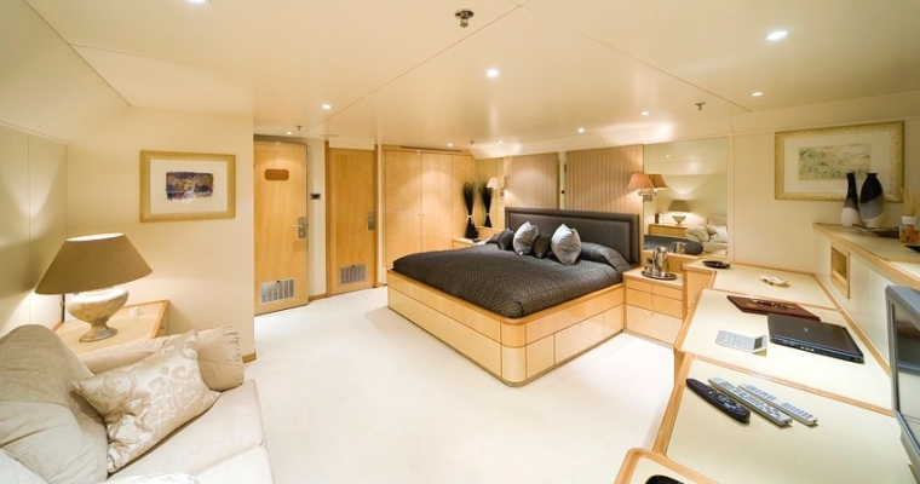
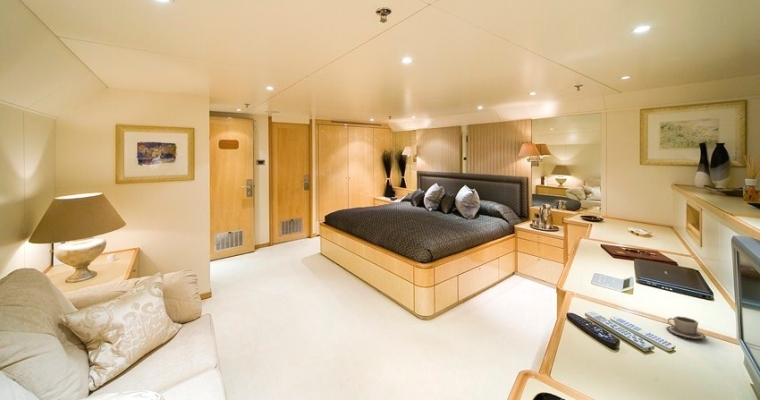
+ cup [665,315,707,340]
